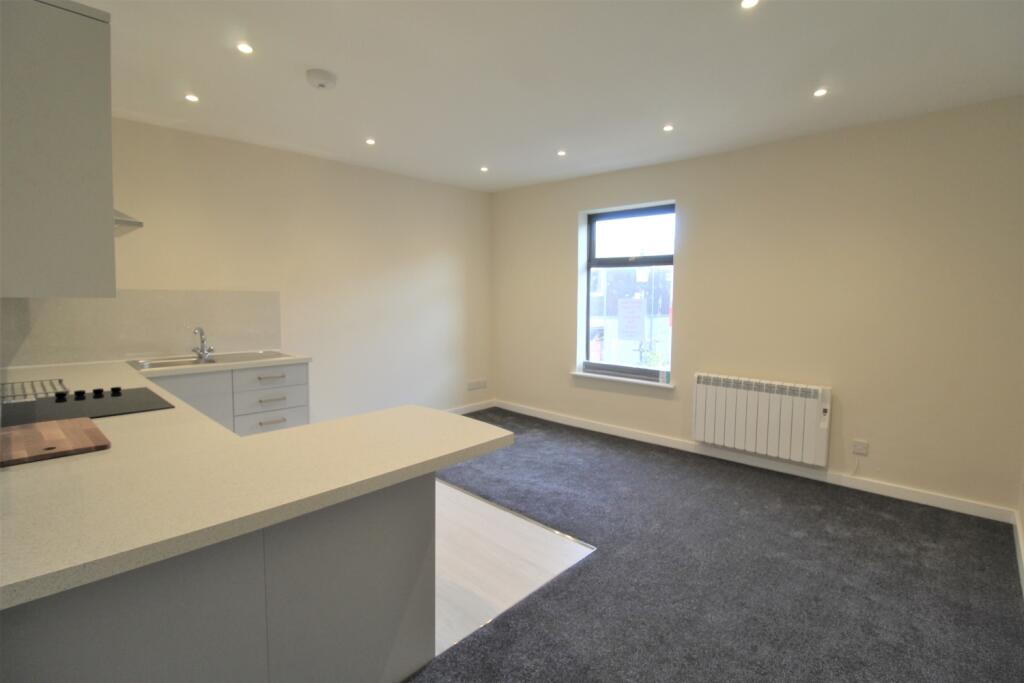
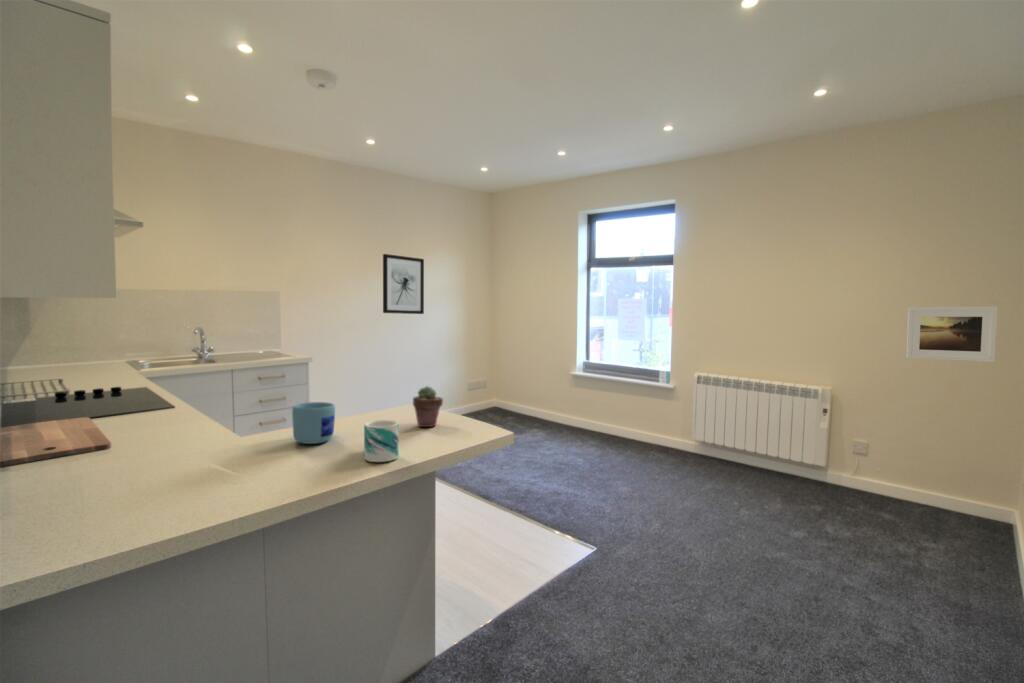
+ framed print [905,306,999,363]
+ potted succulent [412,385,444,428]
+ mug [363,419,400,463]
+ wall art [382,253,425,315]
+ mug [291,401,336,445]
